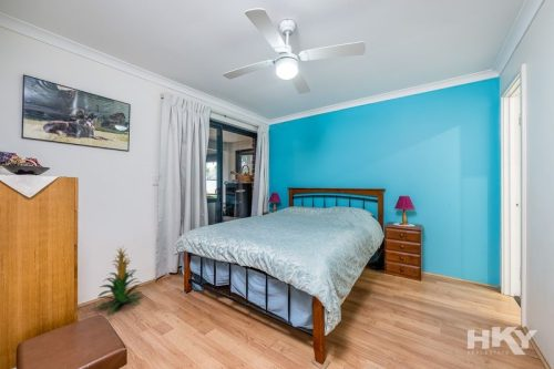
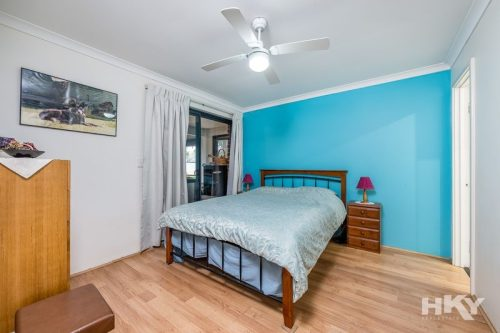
- indoor plant [95,246,145,314]
